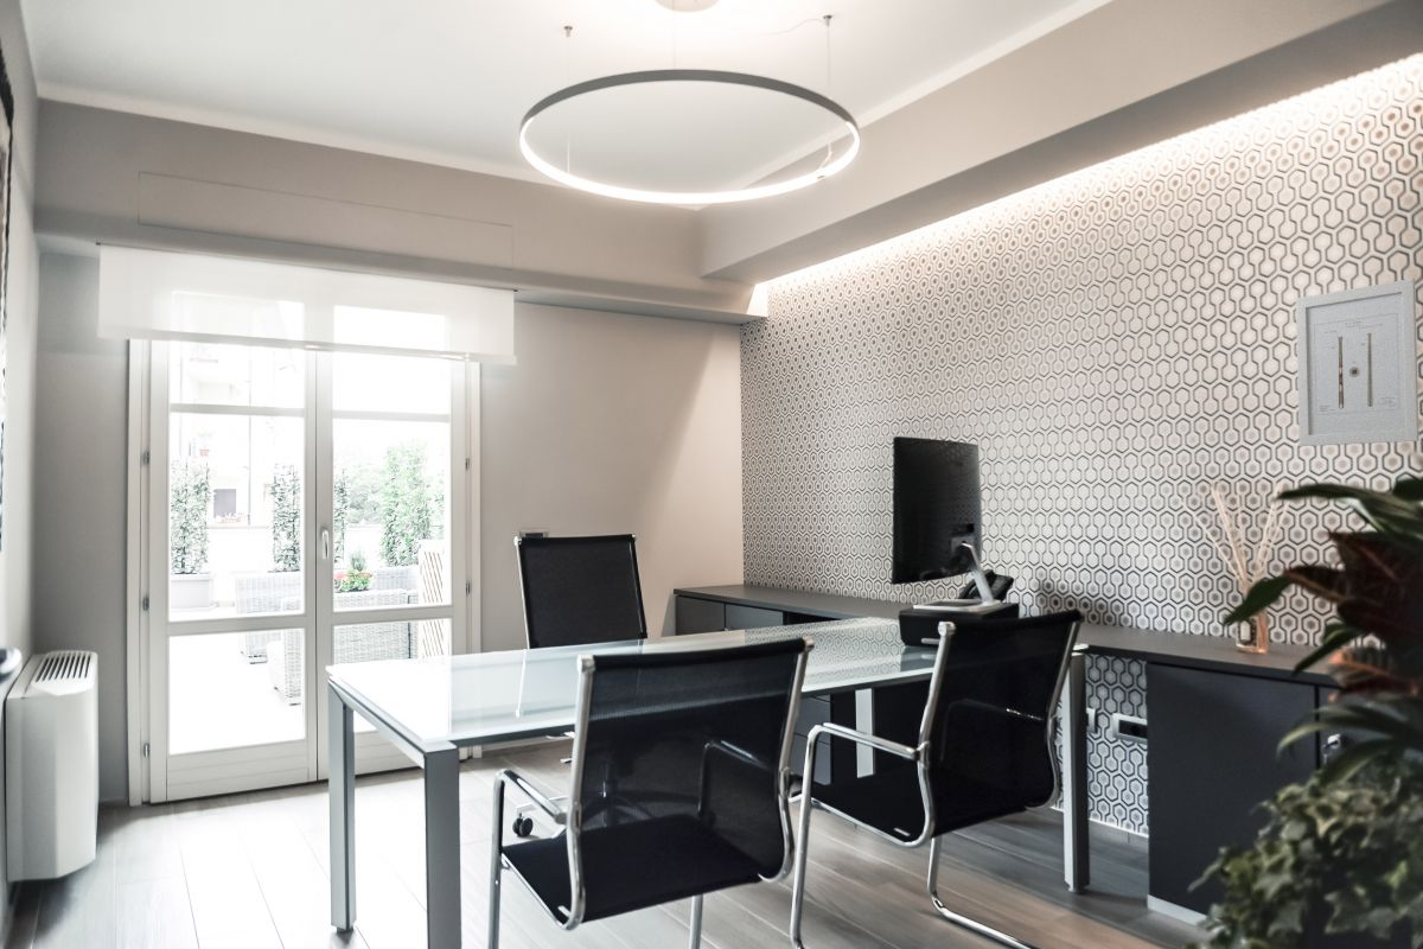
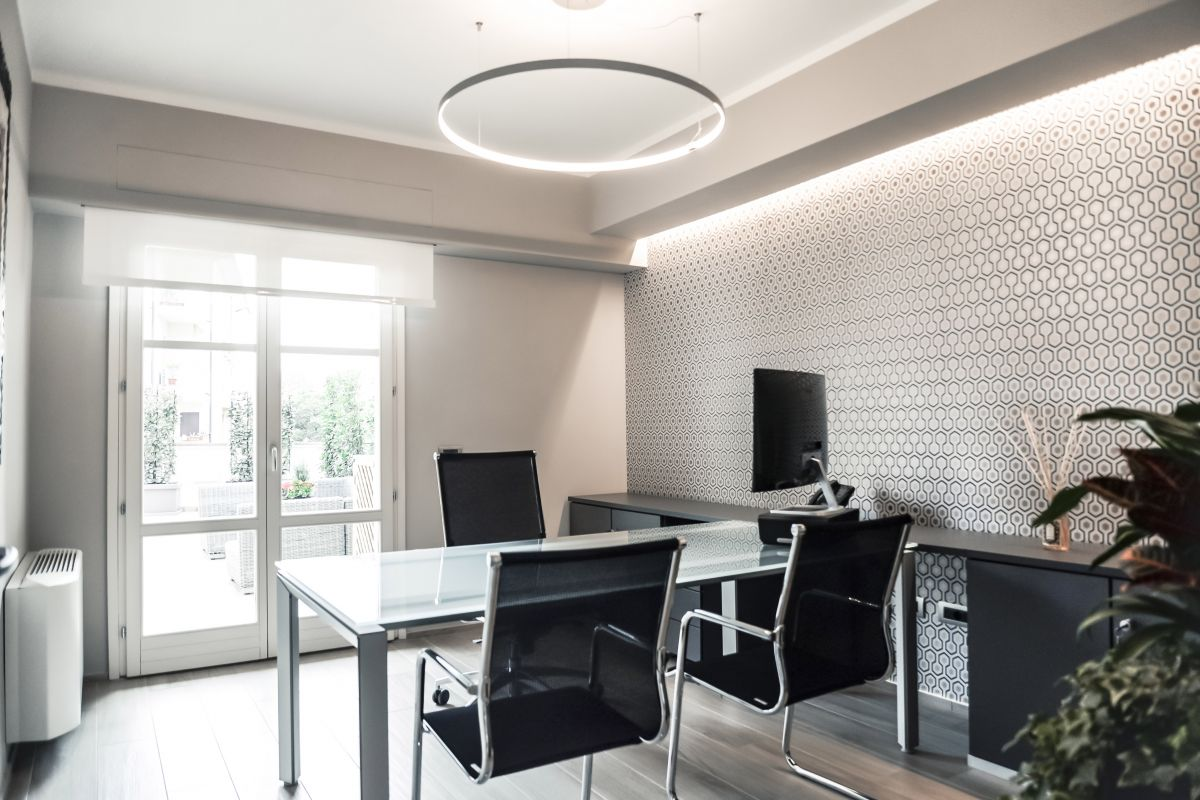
- wall art [1295,278,1421,447]
